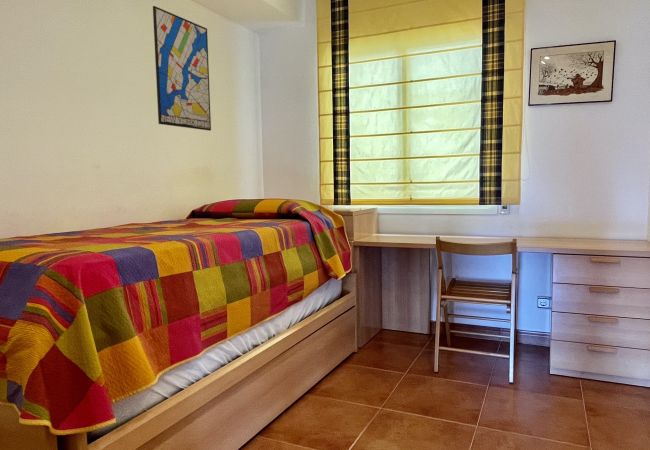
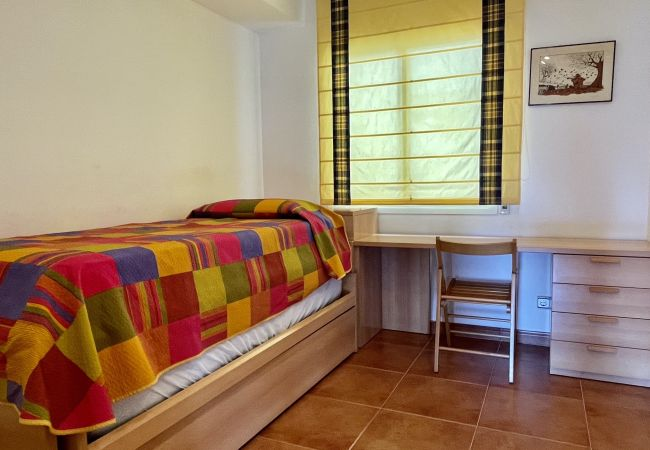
- wall art [152,5,212,132]
